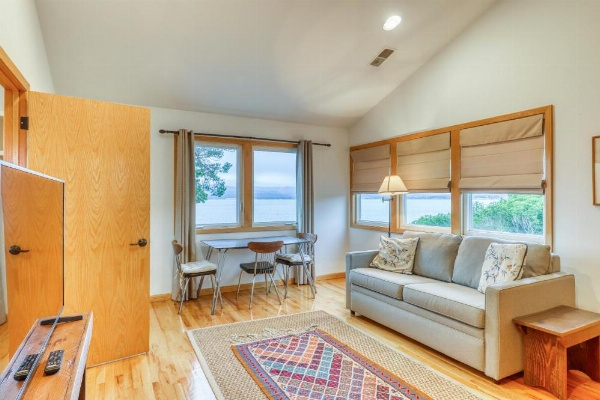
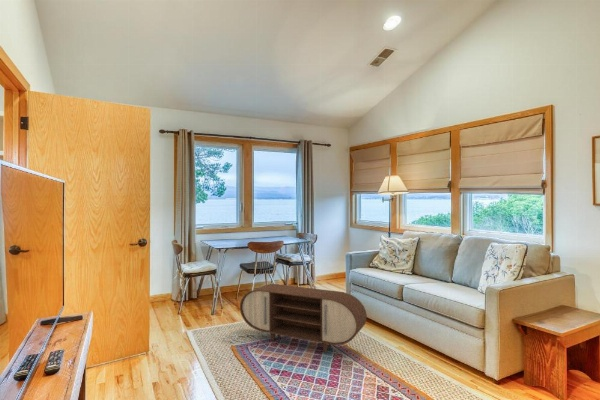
+ coffee table [239,283,368,353]
